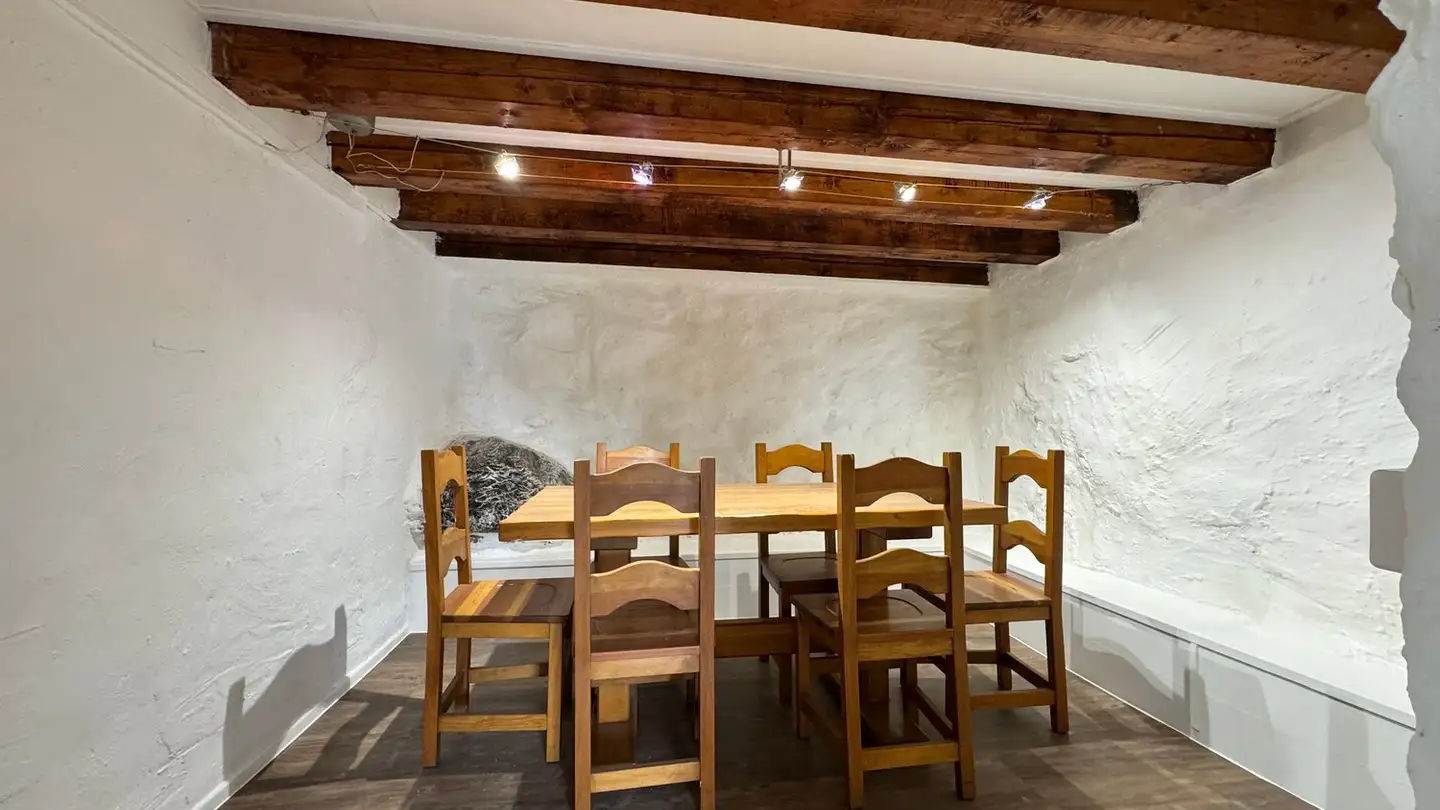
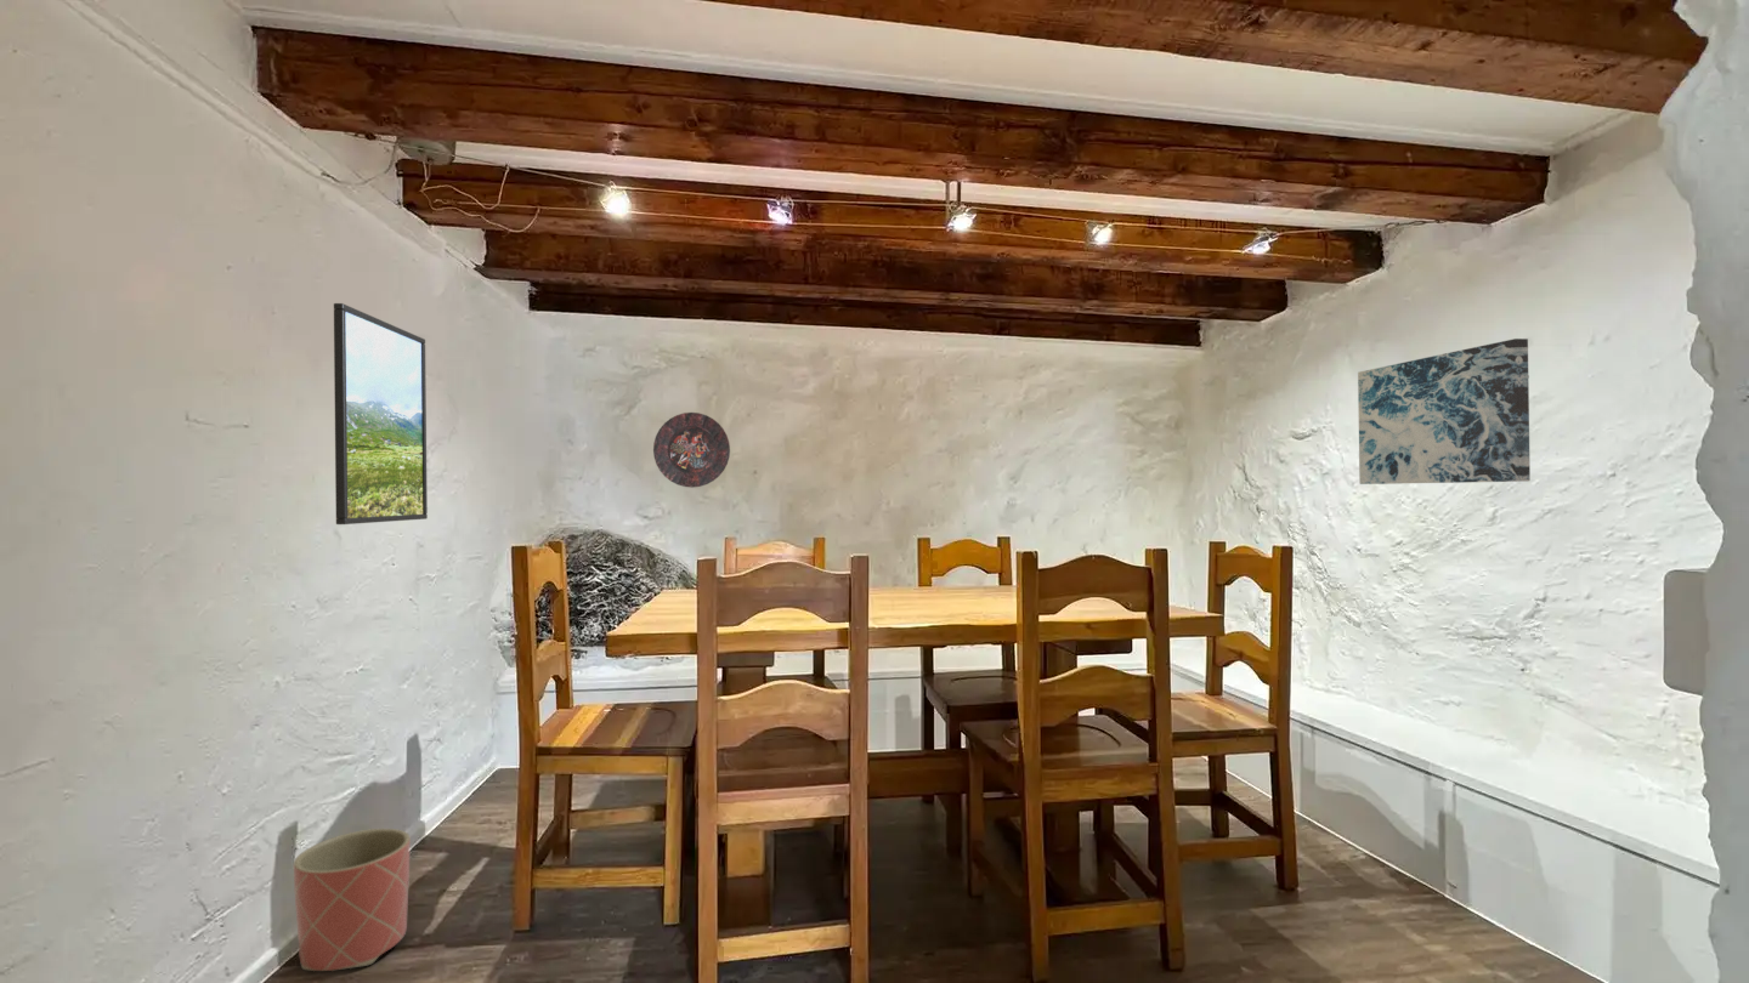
+ planter [293,828,412,972]
+ decorative plate [652,411,731,489]
+ wall art [1357,337,1532,485]
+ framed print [333,302,429,525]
